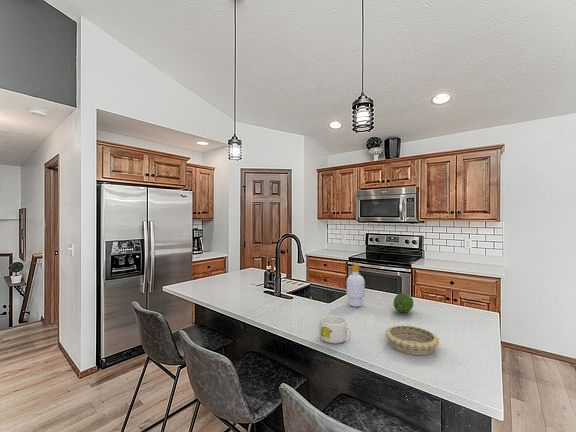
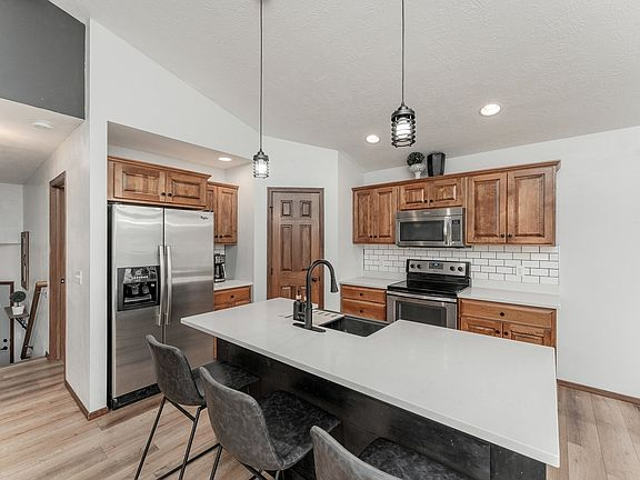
- decorative bowl [385,324,440,356]
- soap bottle [346,262,366,308]
- mug [319,314,352,345]
- fruit [393,292,414,314]
